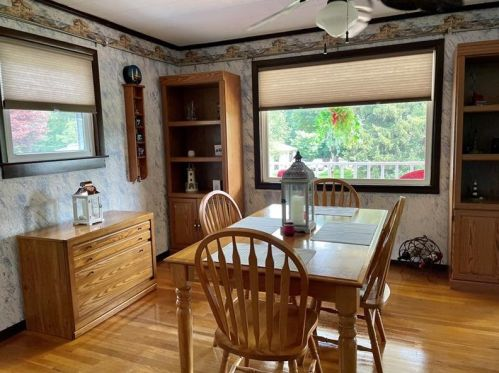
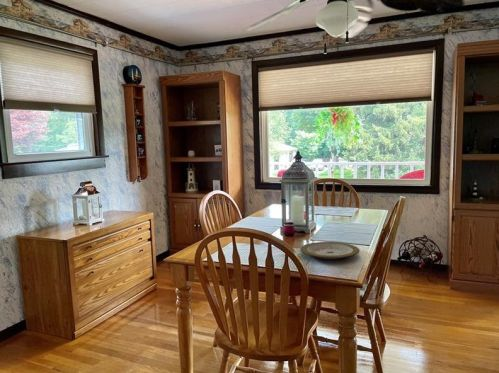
+ plate [299,241,360,260]
